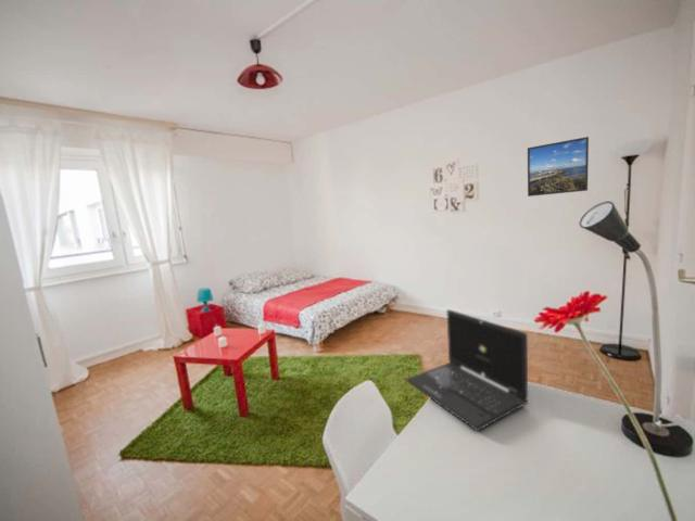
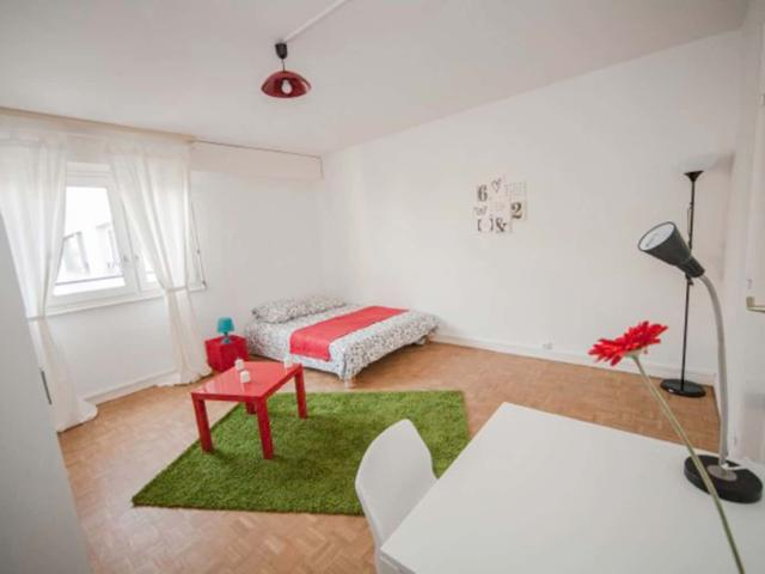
- laptop [406,308,529,432]
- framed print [527,136,590,198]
